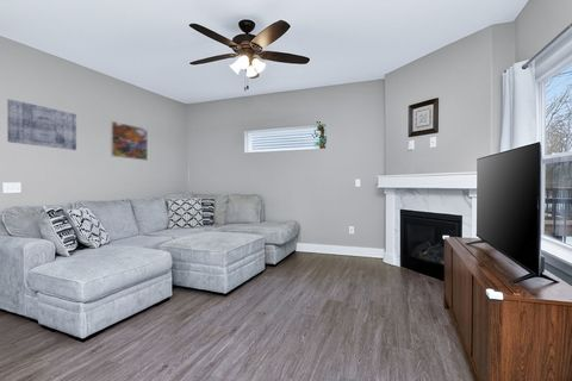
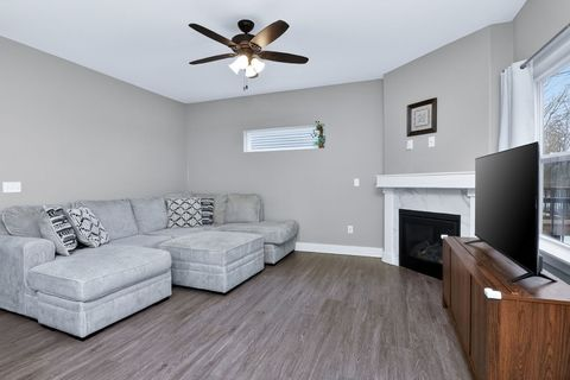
- wall art [6,98,77,151]
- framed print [110,120,149,162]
